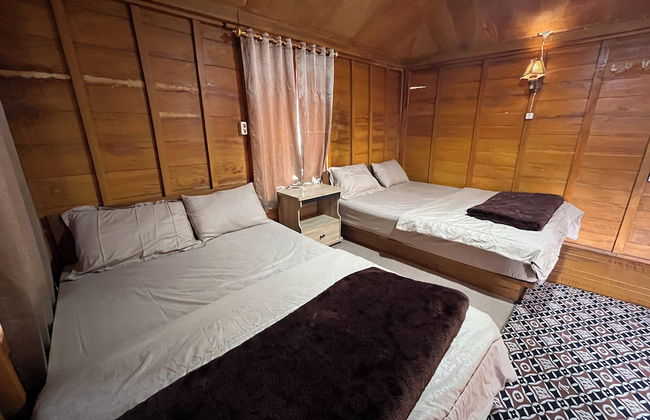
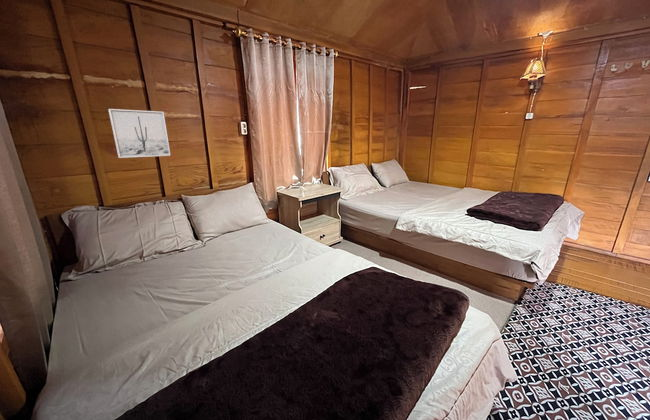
+ wall art [107,108,172,159]
